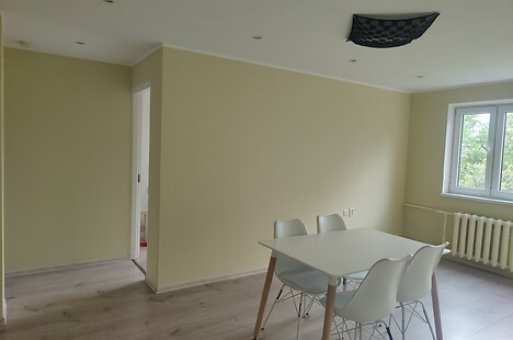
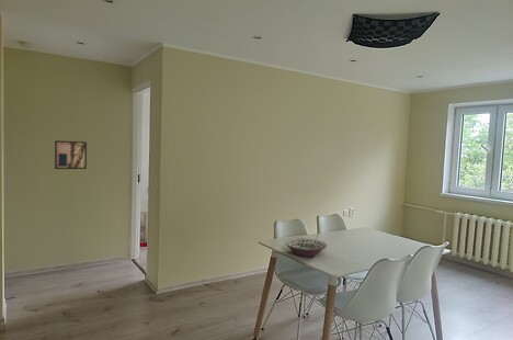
+ wall art [54,139,88,170]
+ decorative bowl [284,237,328,258]
